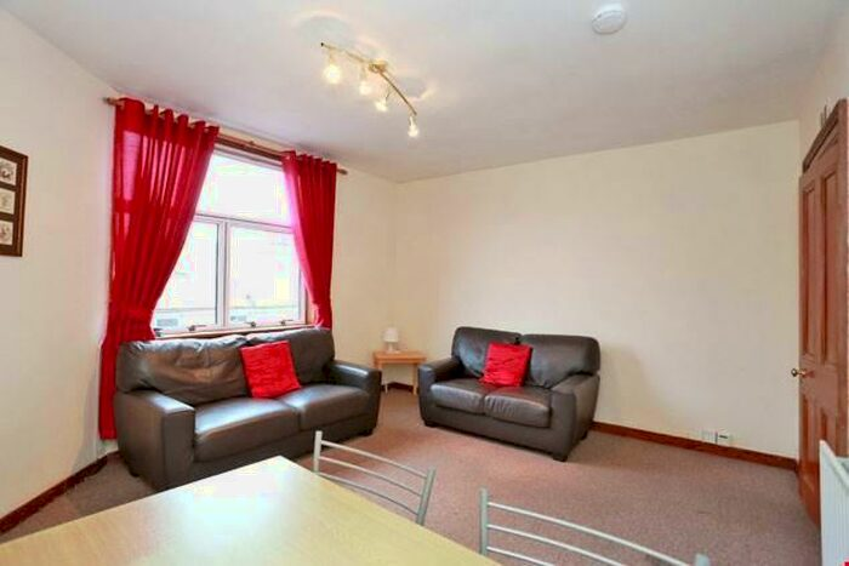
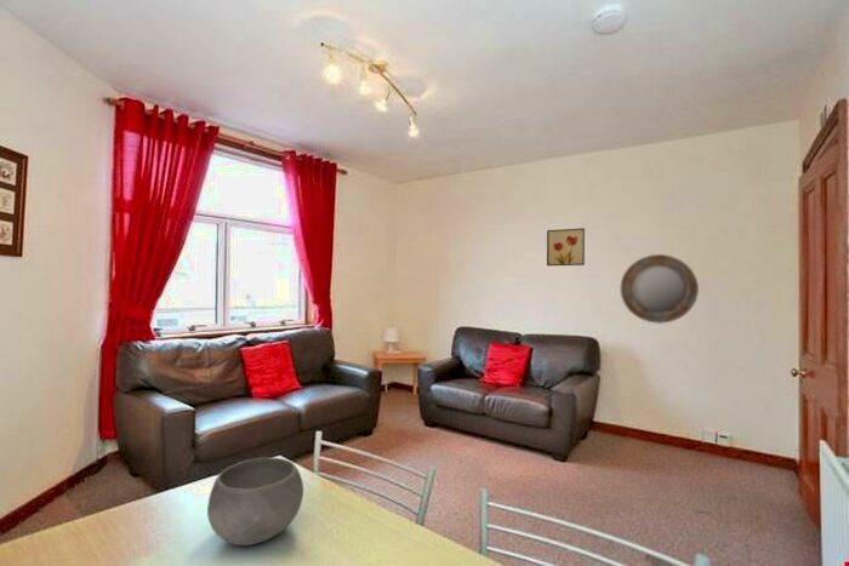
+ wall art [546,227,586,267]
+ home mirror [620,253,700,325]
+ bowl [206,456,304,547]
